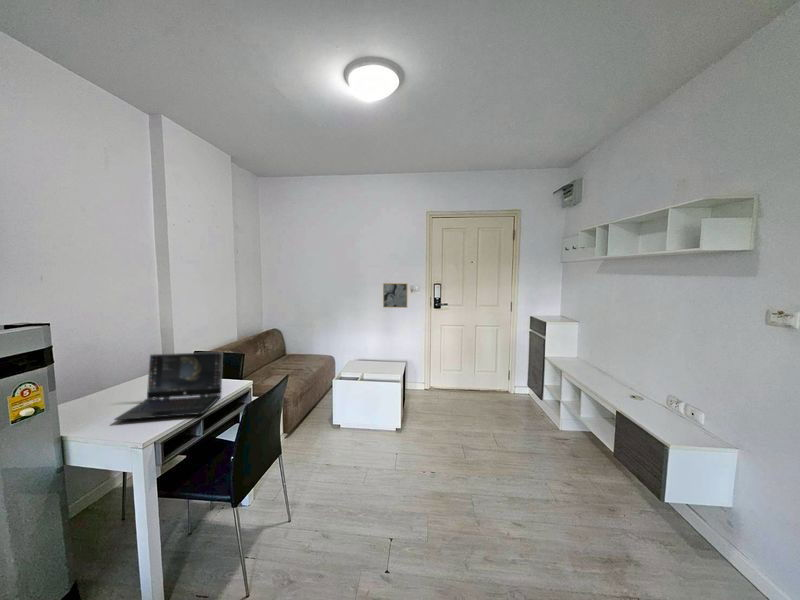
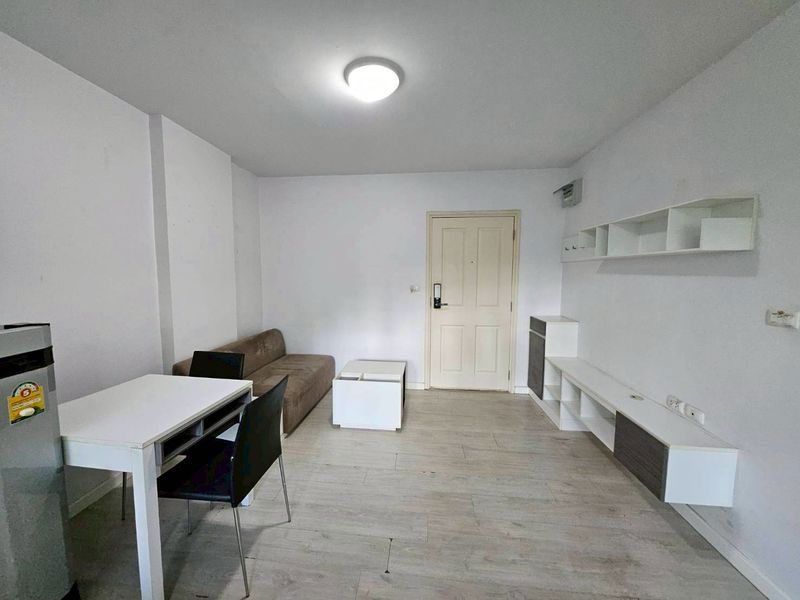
- wall art [382,282,408,309]
- laptop [113,351,224,421]
